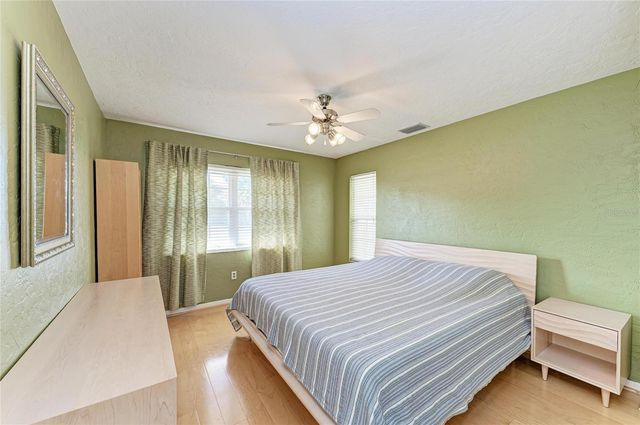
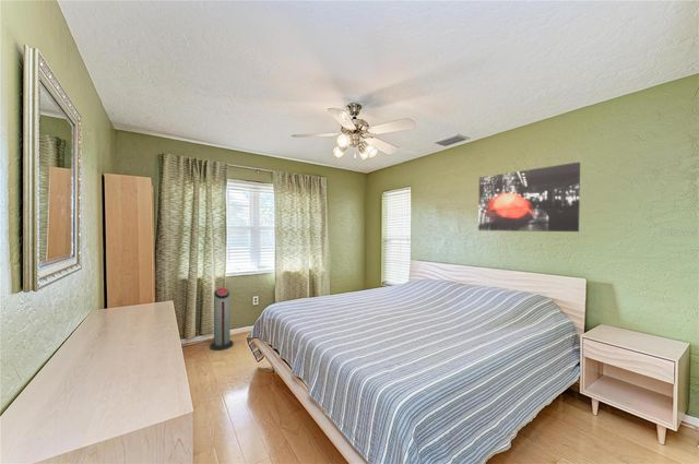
+ wall art [477,162,581,233]
+ air purifier [210,286,235,352]
